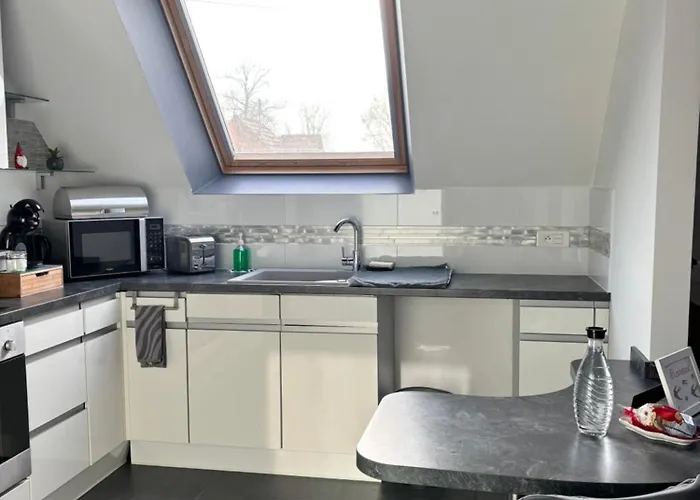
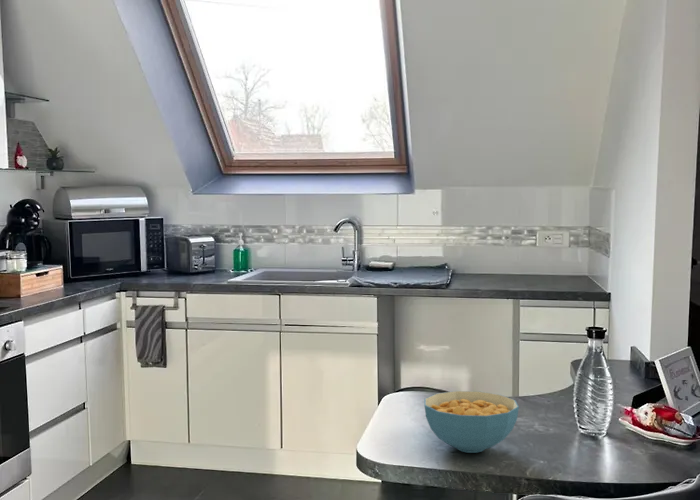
+ cereal bowl [423,390,520,454]
